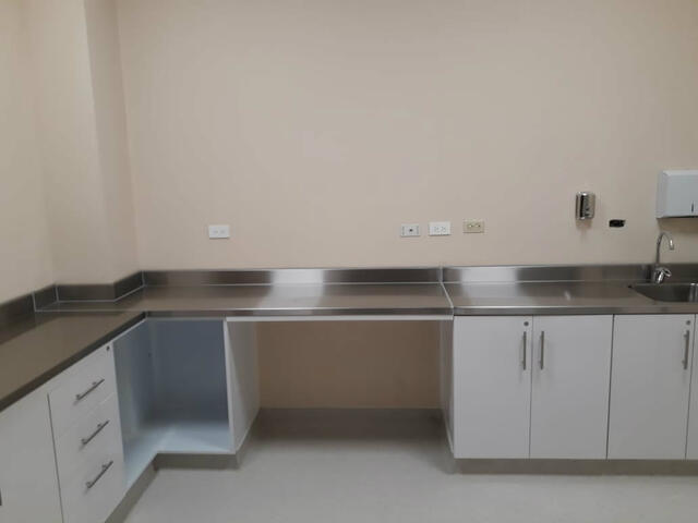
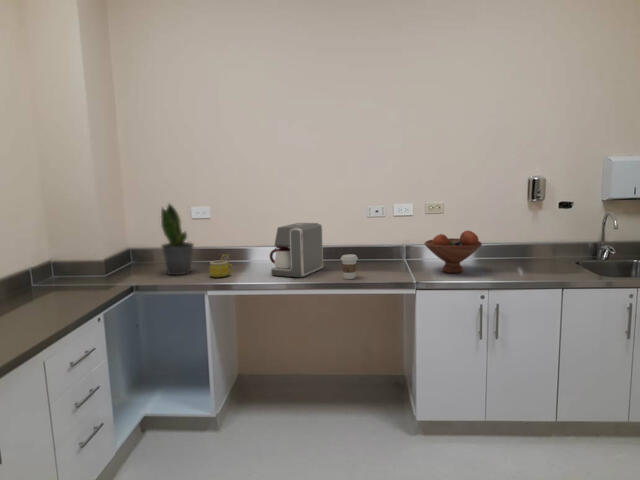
+ coffee cup [340,253,359,280]
+ coffee maker [269,222,324,279]
+ potted plant [160,202,195,276]
+ fruit bowl [423,229,483,274]
+ mug [208,253,234,278]
